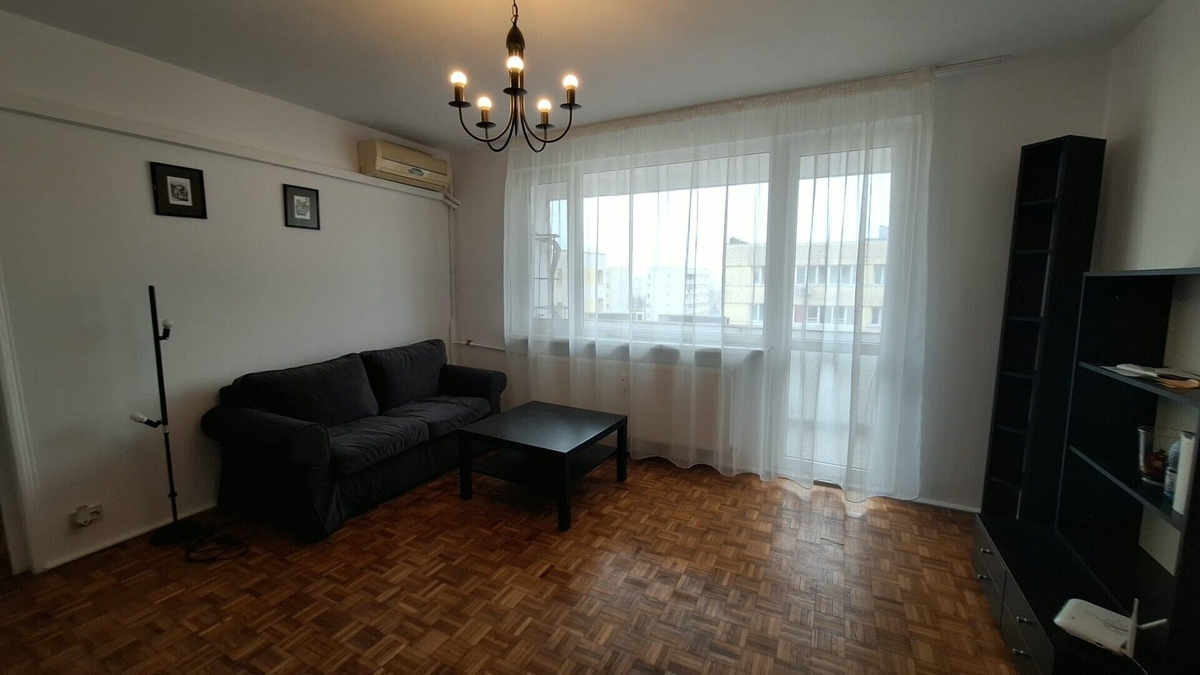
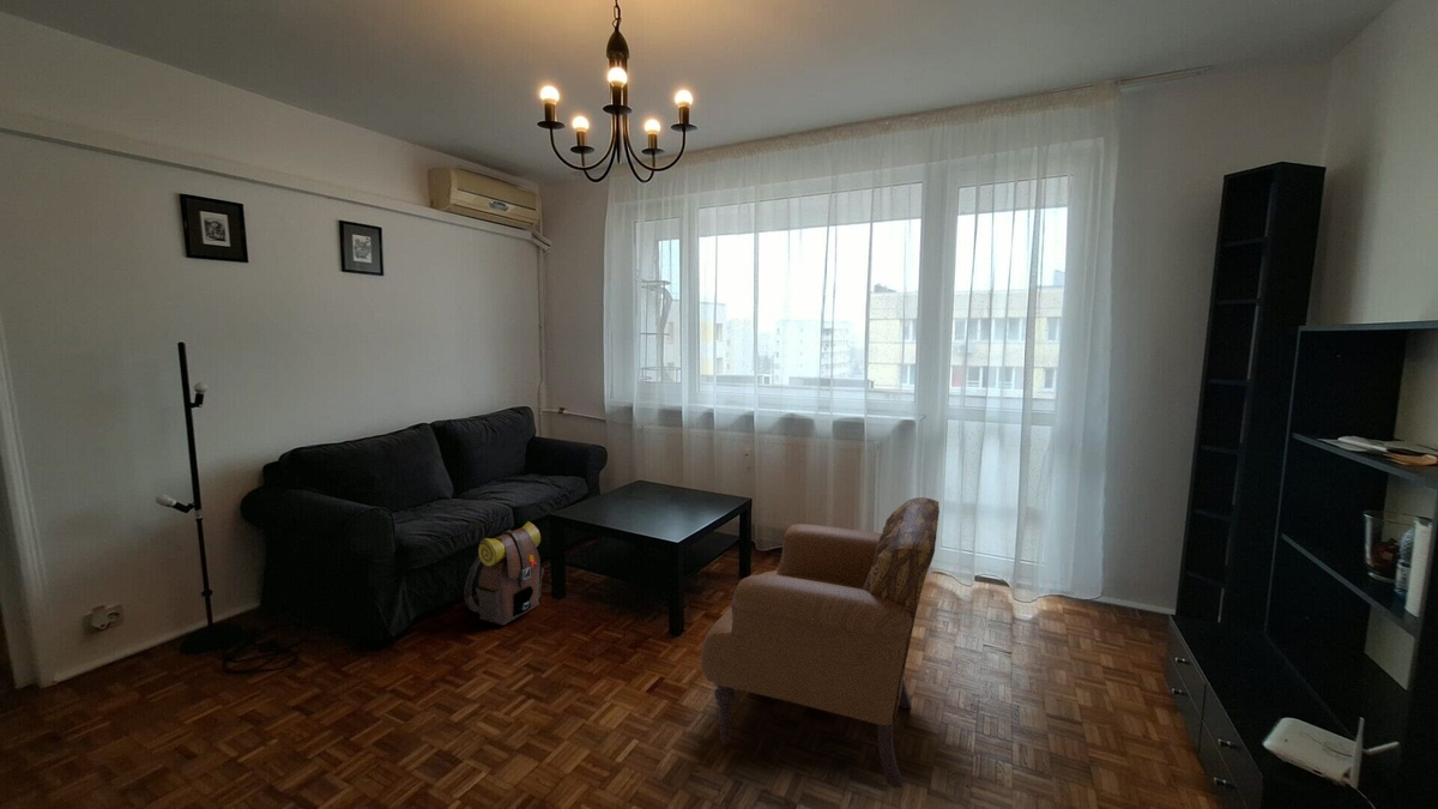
+ backpack [464,520,545,627]
+ armchair [700,496,941,789]
